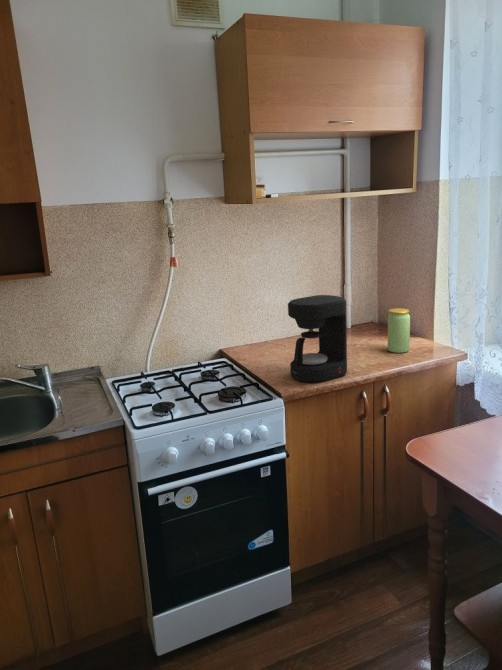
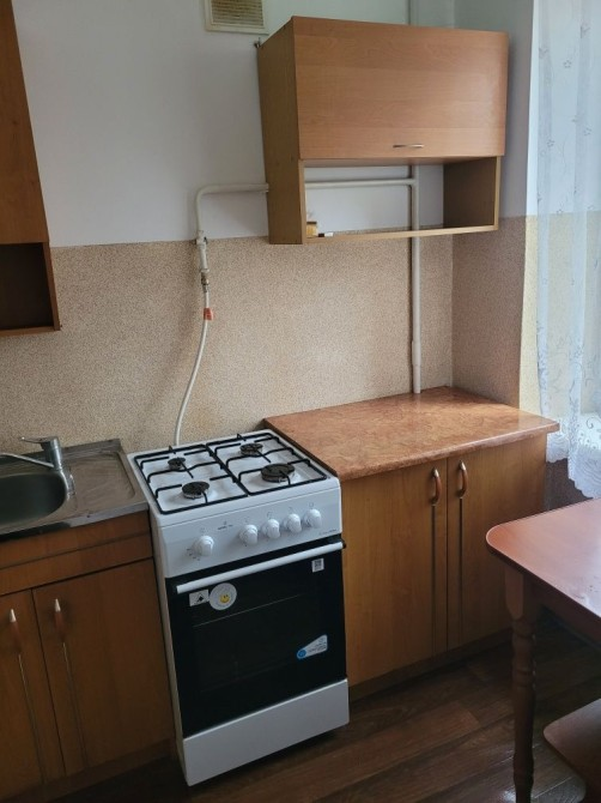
- coffee maker [287,294,348,383]
- jar [387,307,411,354]
